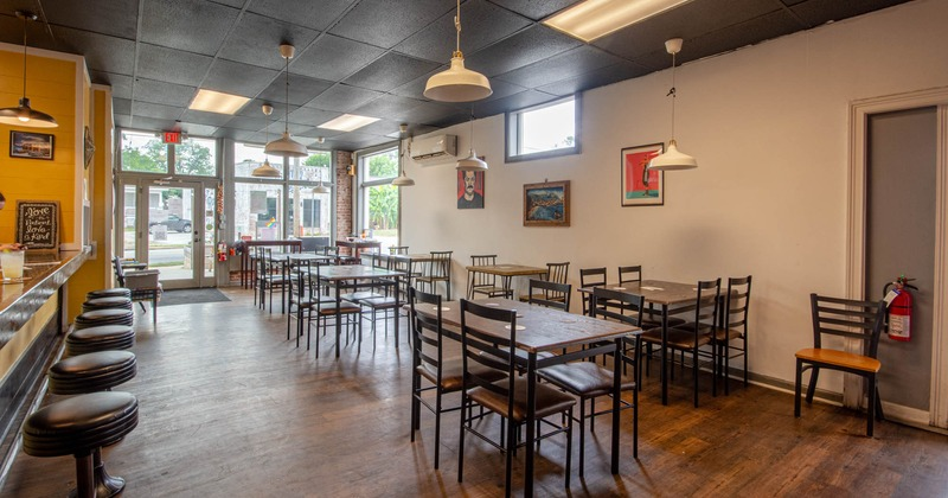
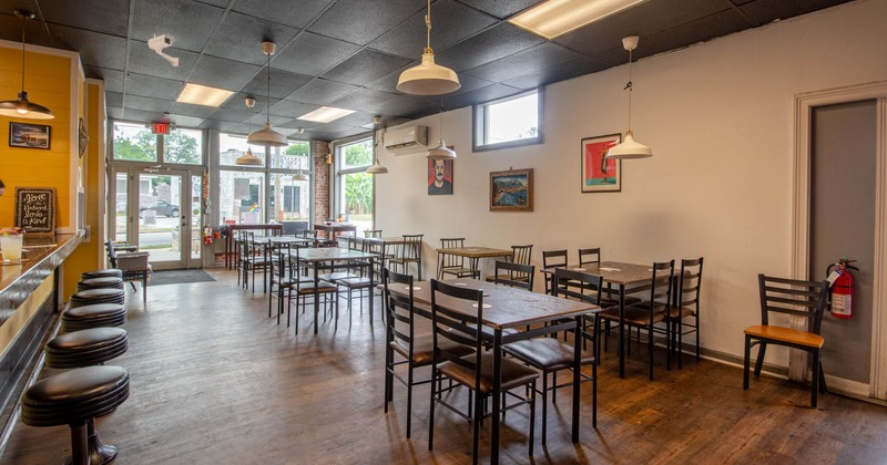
+ security camera [146,33,180,68]
